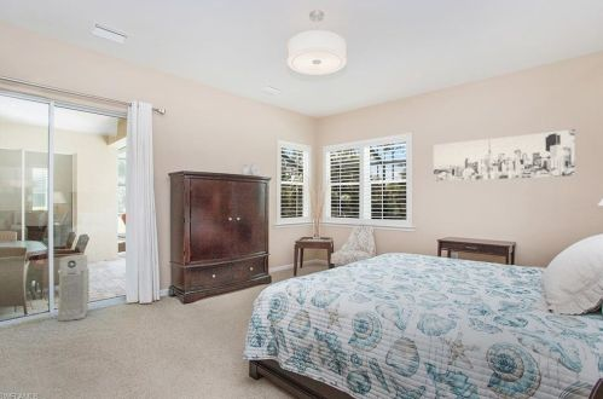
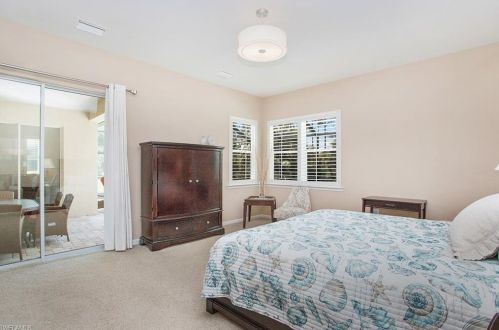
- air purifier [57,254,91,322]
- wall art [433,128,576,183]
